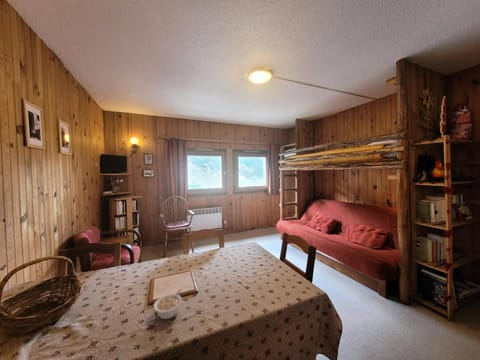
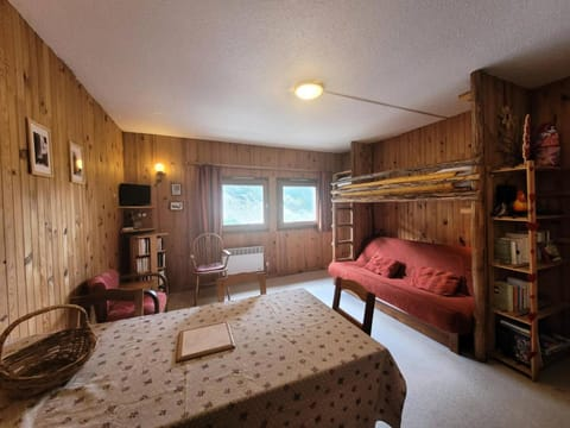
- legume [153,288,183,320]
